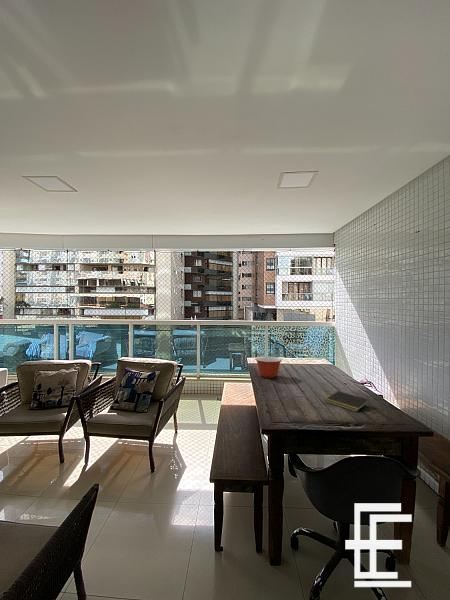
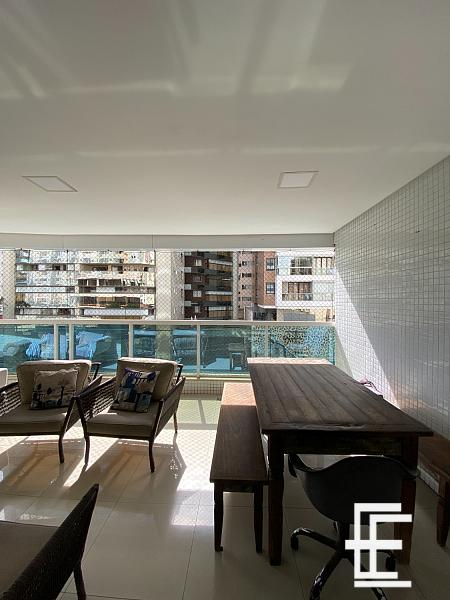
- notepad [324,390,370,413]
- mixing bowl [254,355,283,379]
